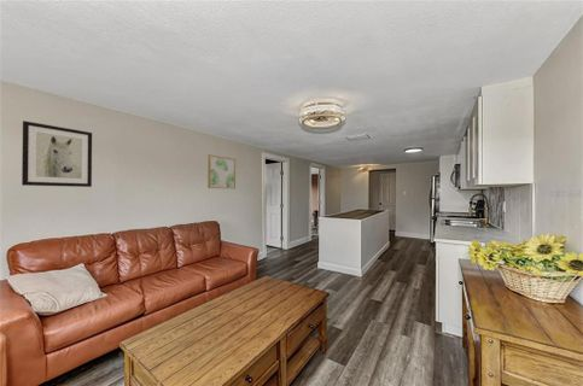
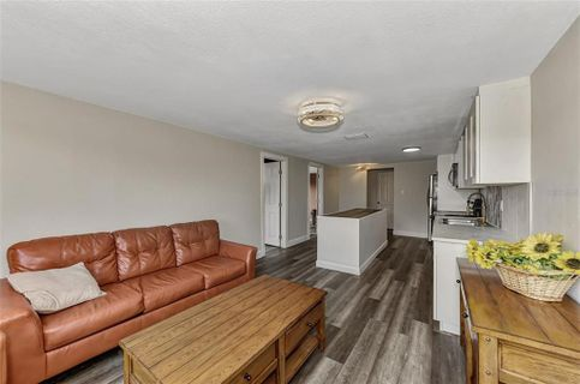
- wall art [206,153,237,191]
- wall art [21,119,93,188]
